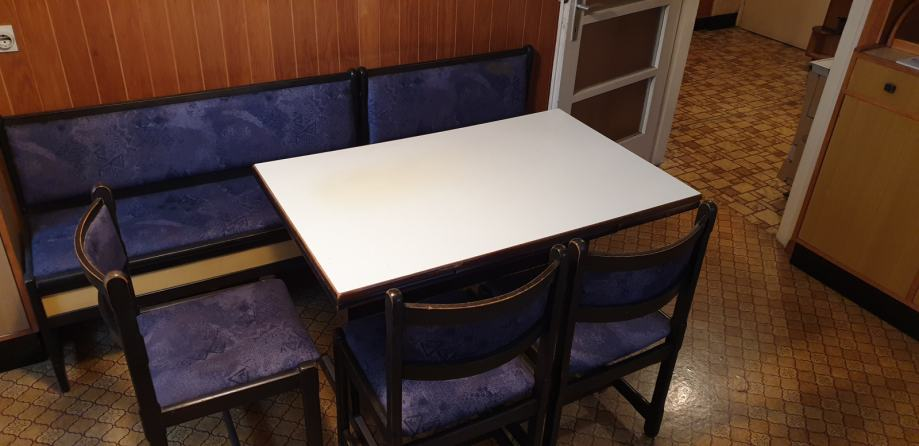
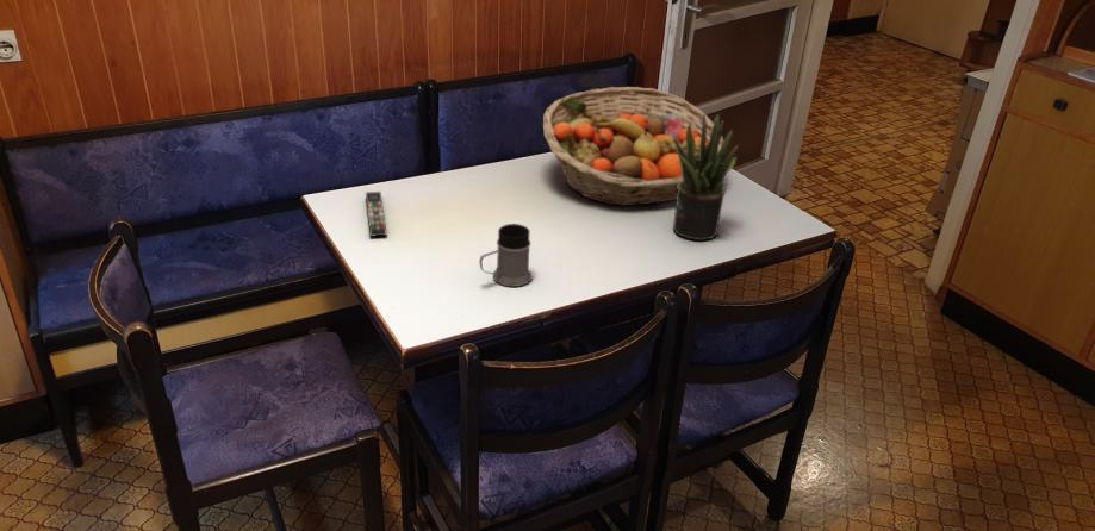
+ potted plant [672,113,739,242]
+ fruit basket [542,86,724,207]
+ remote control [365,190,388,238]
+ mug [478,223,534,288]
